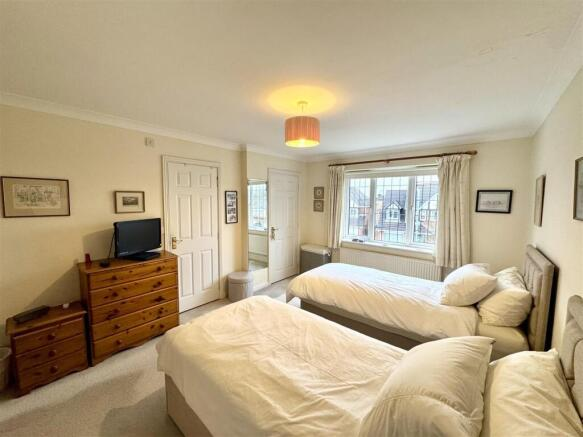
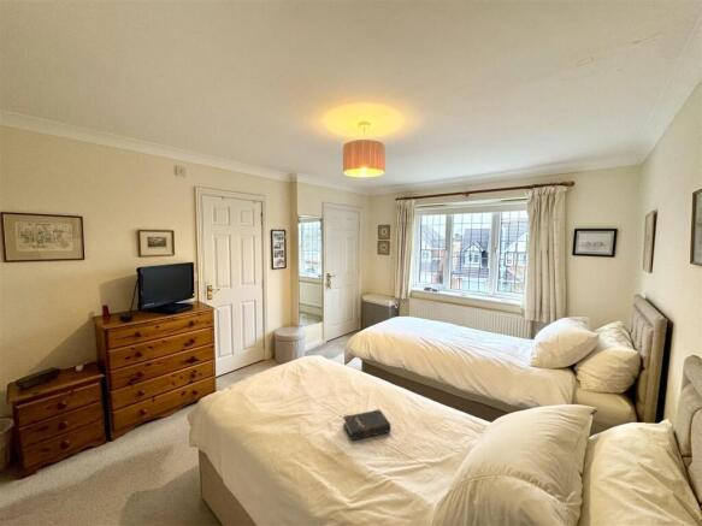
+ hardback book [342,408,393,442]
